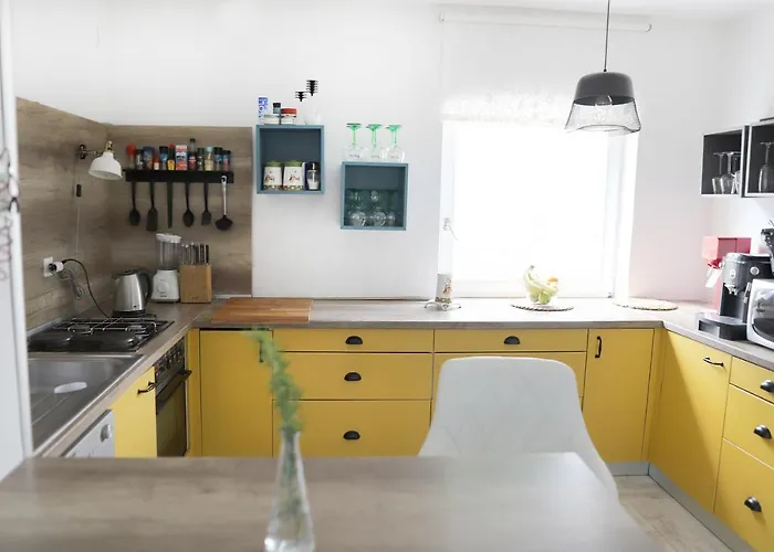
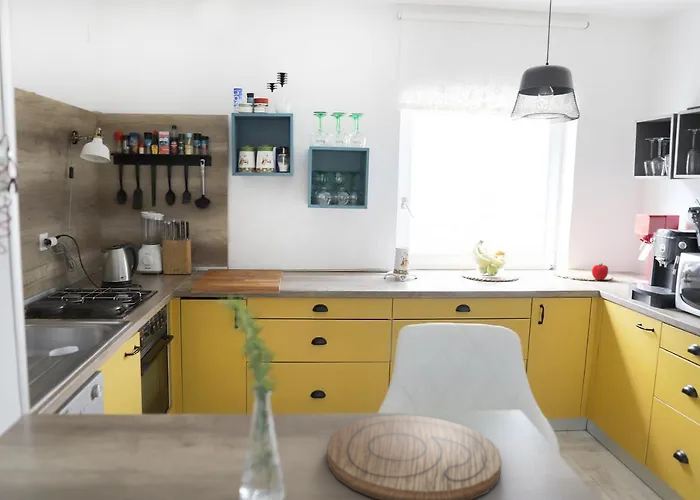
+ fruit [591,262,609,281]
+ cutting board [326,414,503,500]
